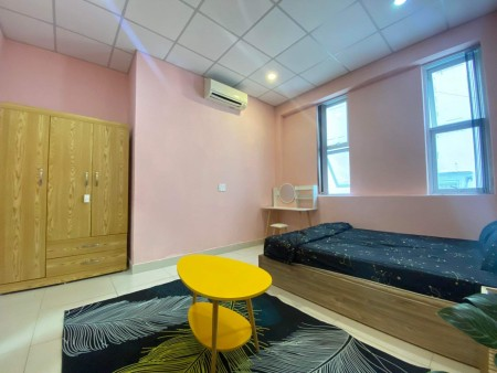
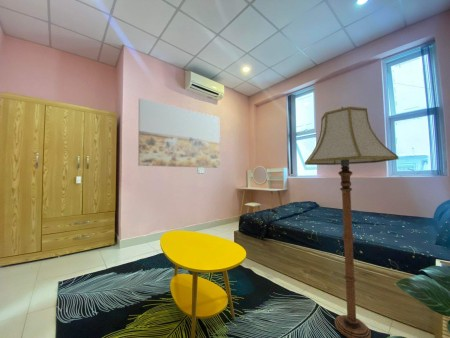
+ floor lamp [304,106,399,338]
+ wall art [137,97,221,169]
